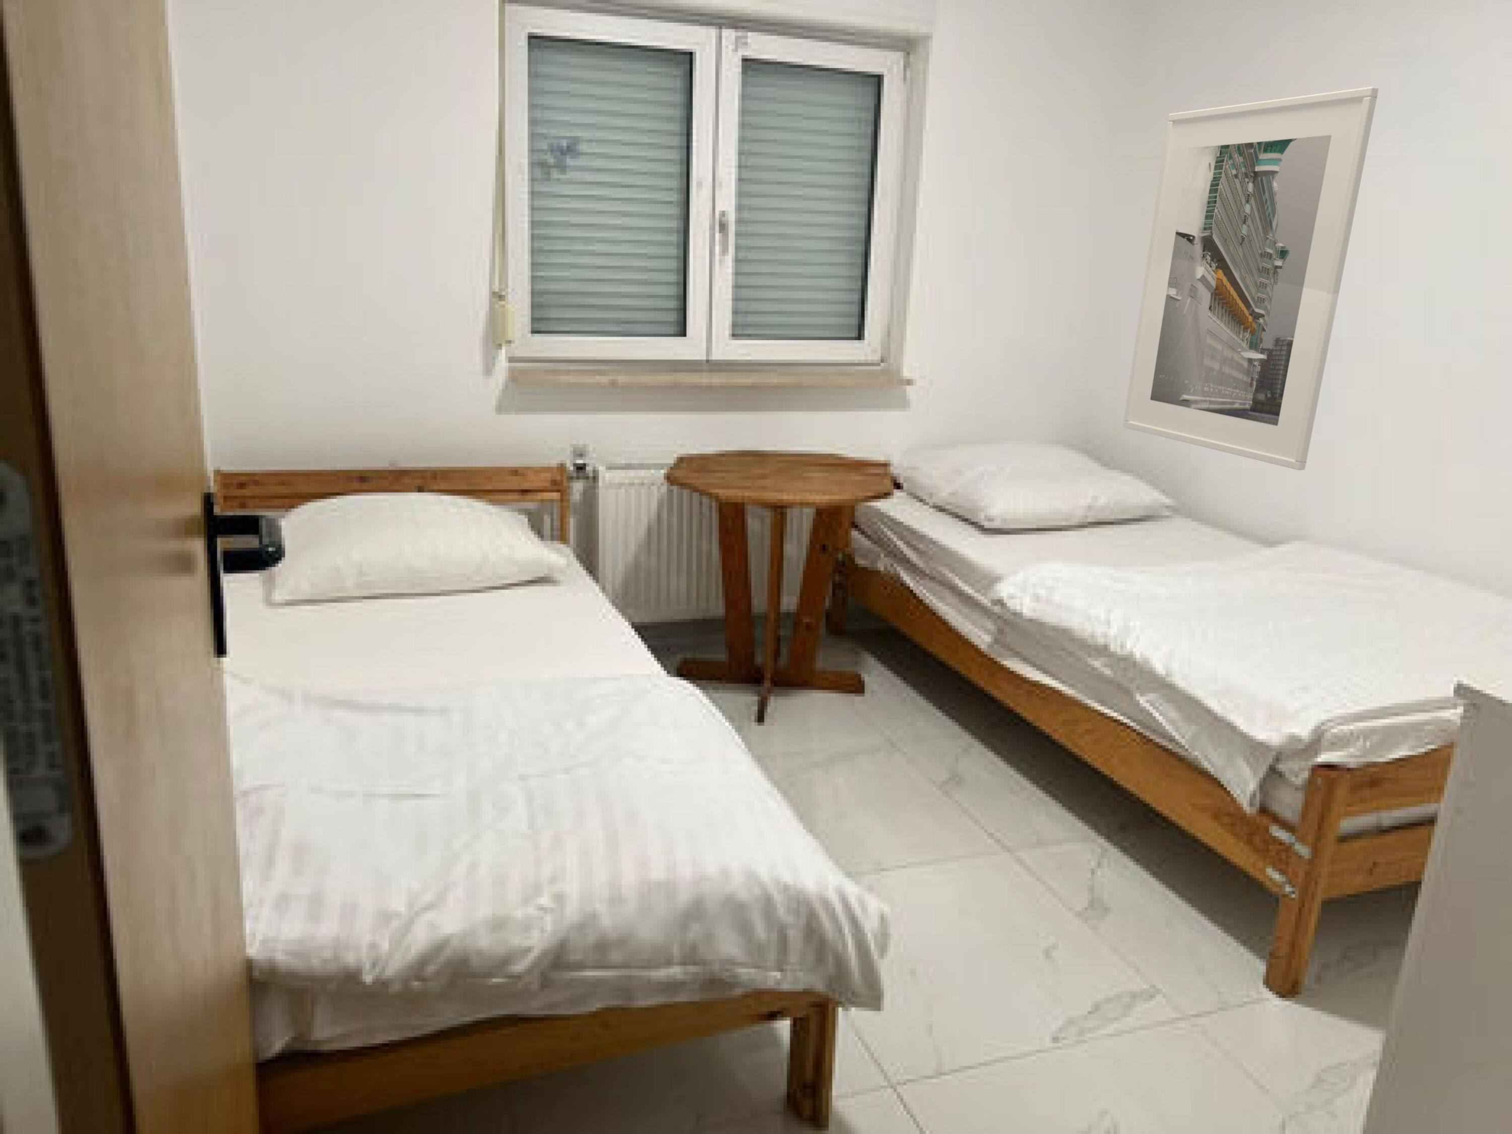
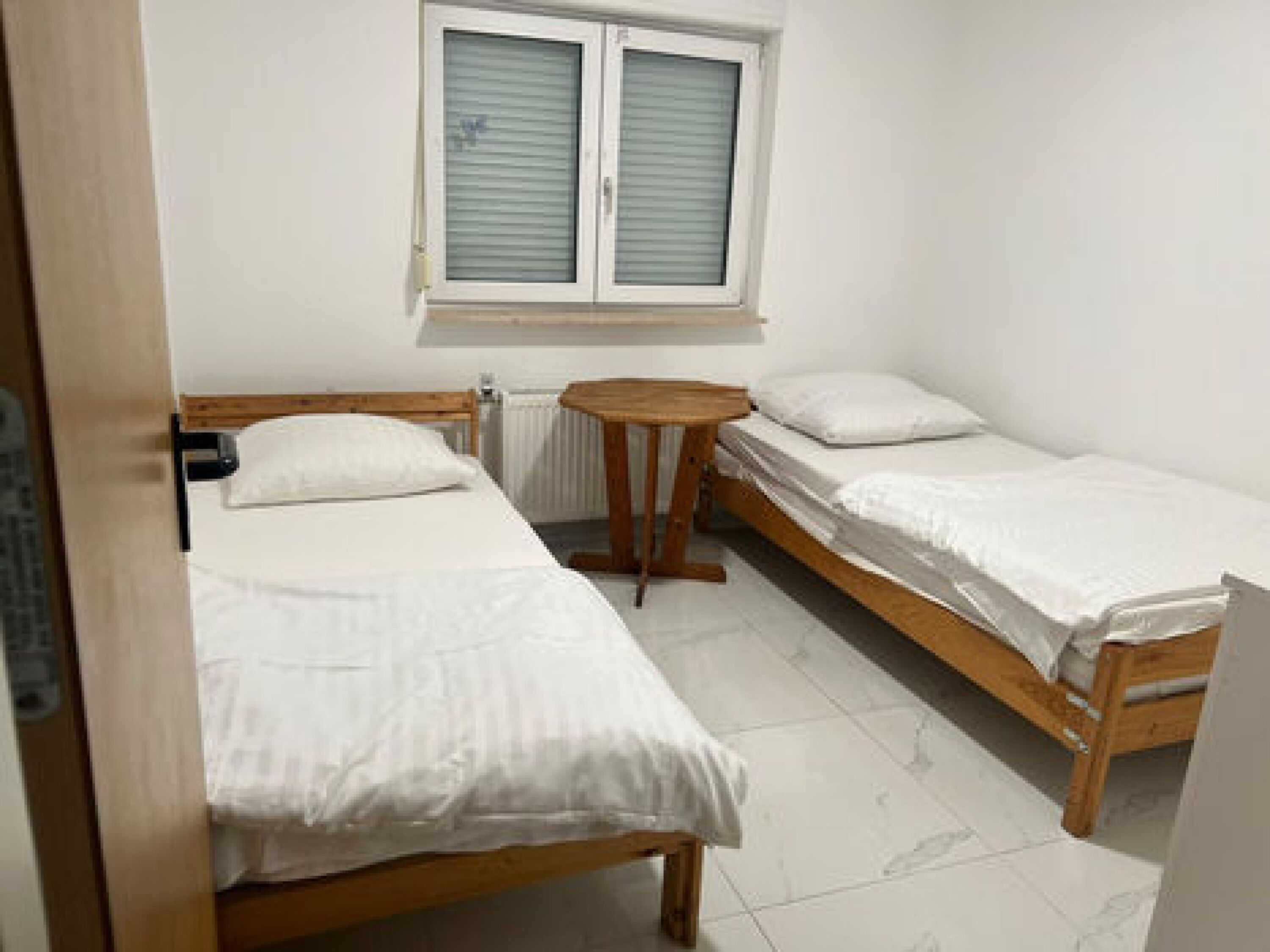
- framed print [1123,86,1379,471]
